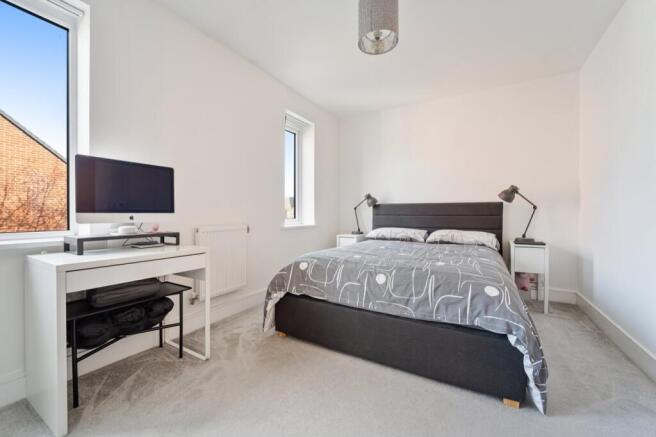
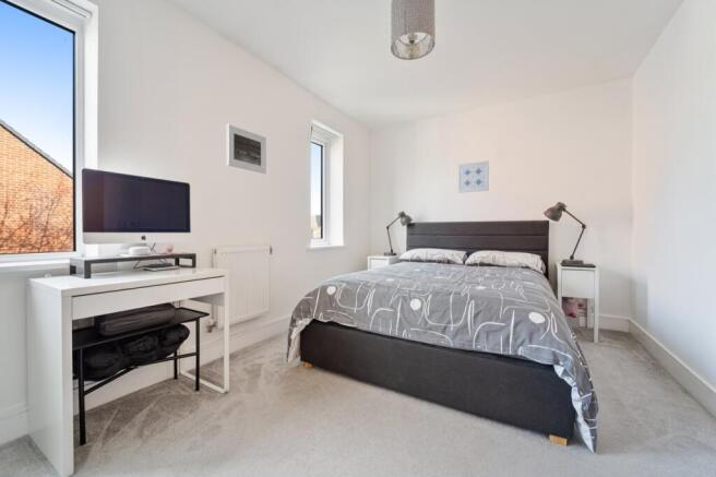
+ wall art [457,159,490,193]
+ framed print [225,123,267,175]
